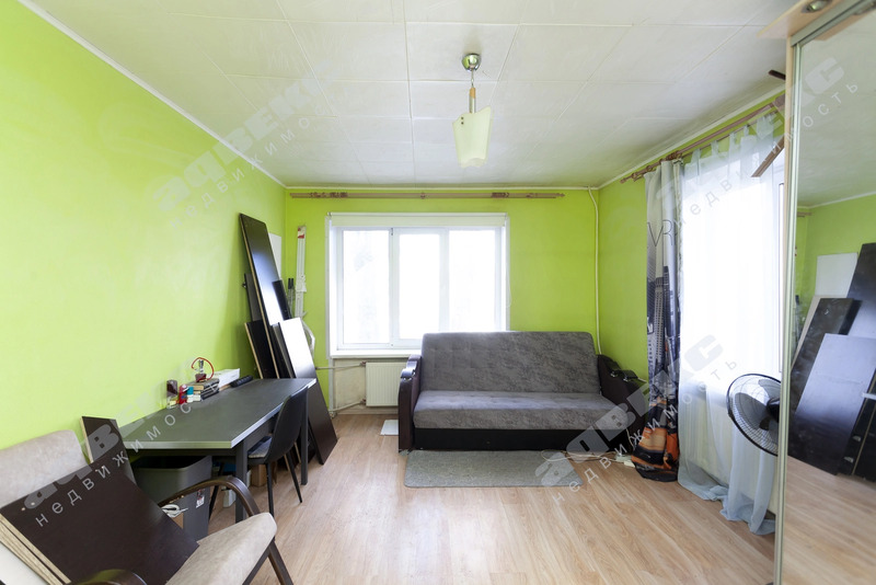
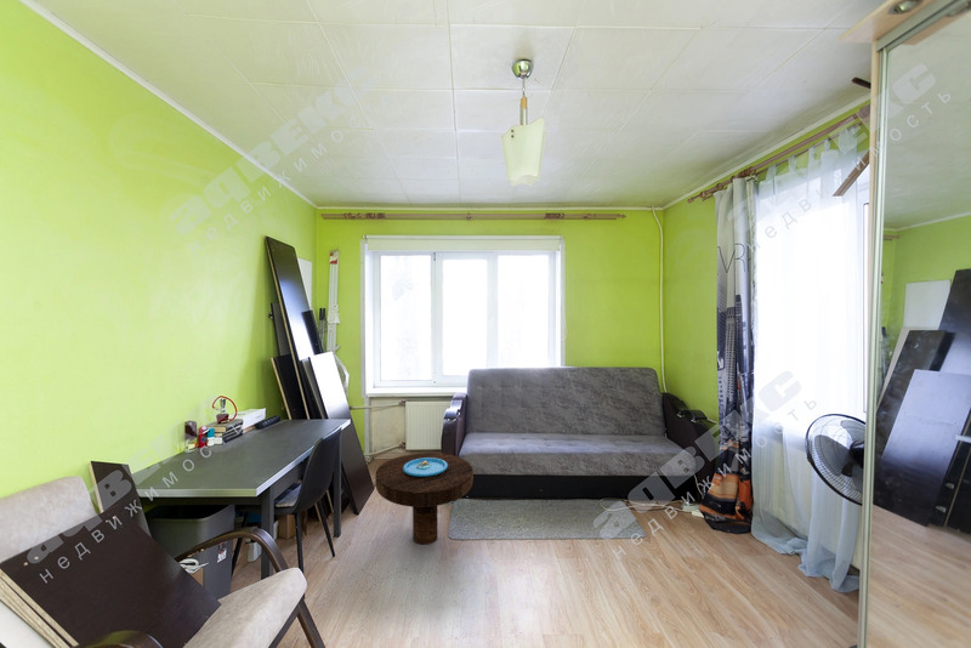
+ side table [374,451,475,546]
